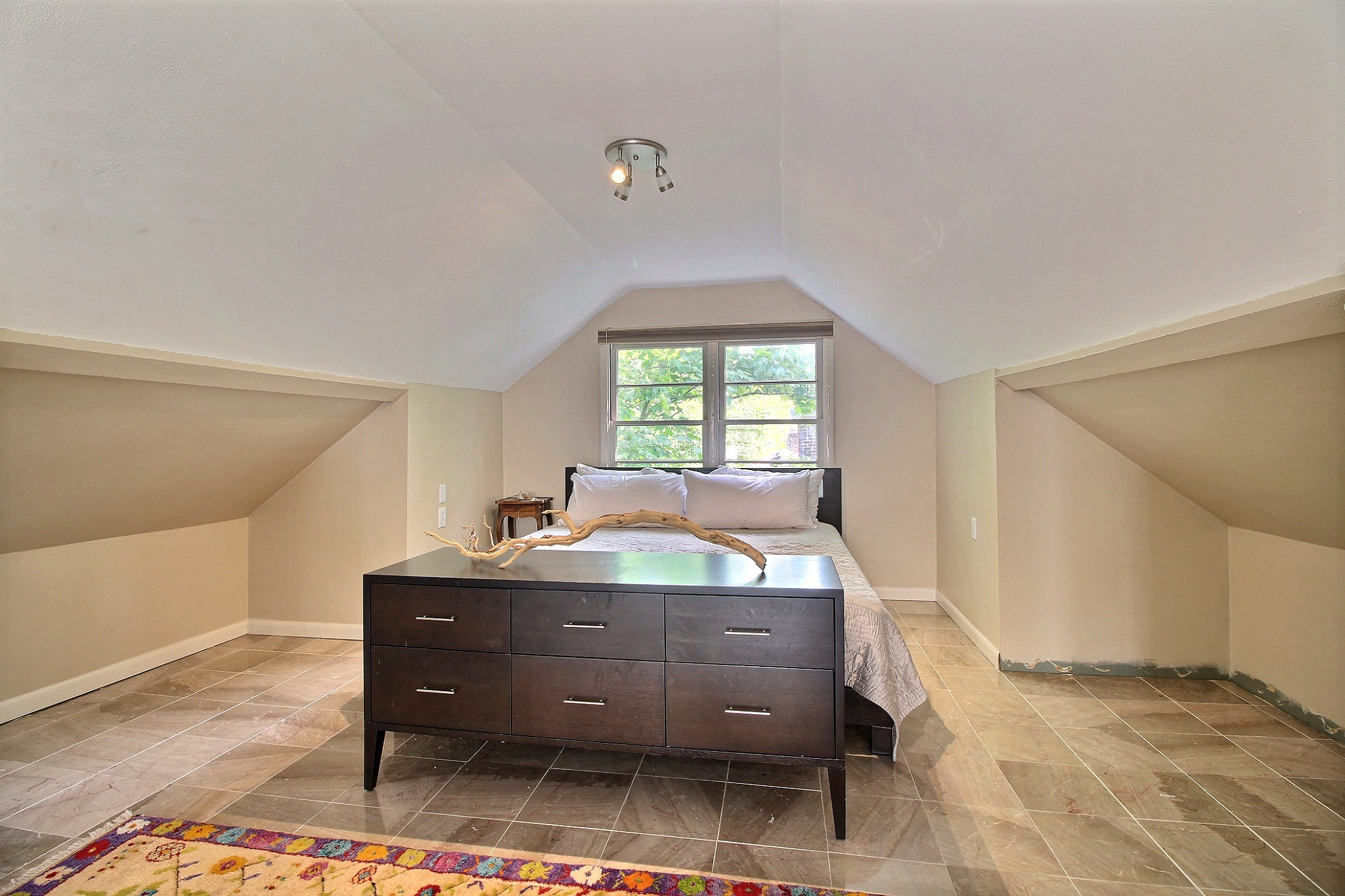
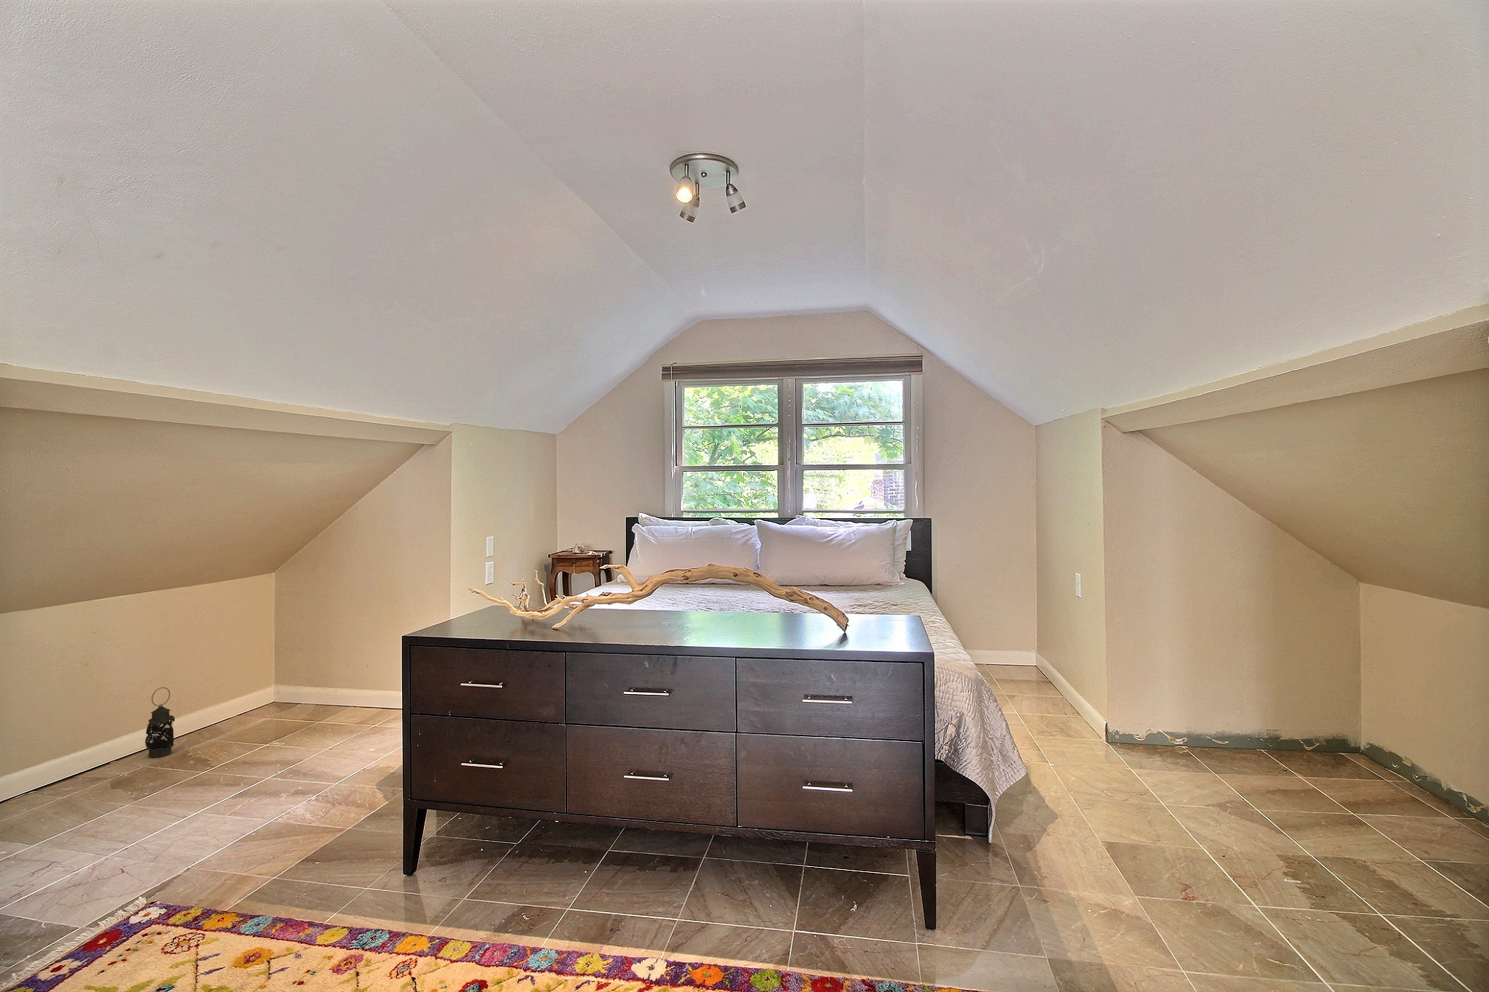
+ lantern [145,686,175,758]
